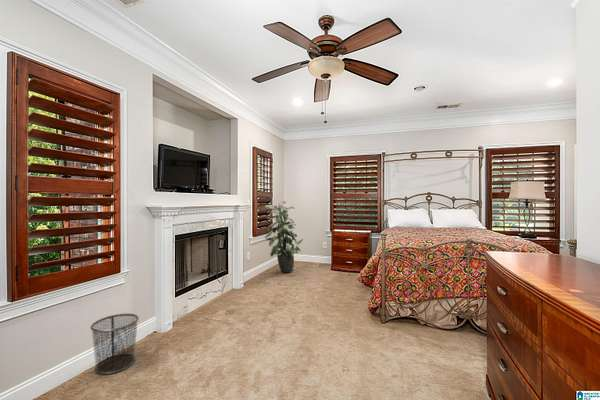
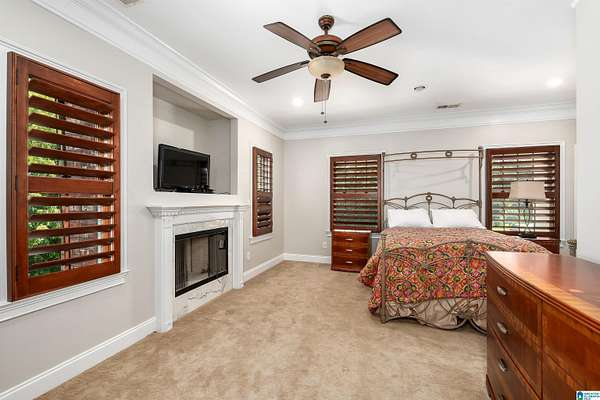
- indoor plant [263,200,304,274]
- waste bin [89,313,140,375]
